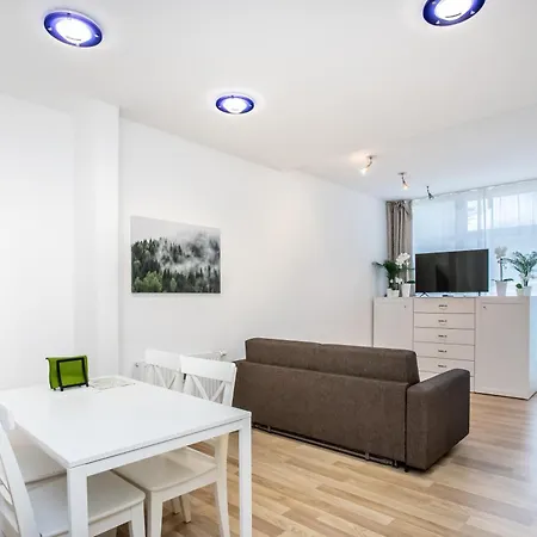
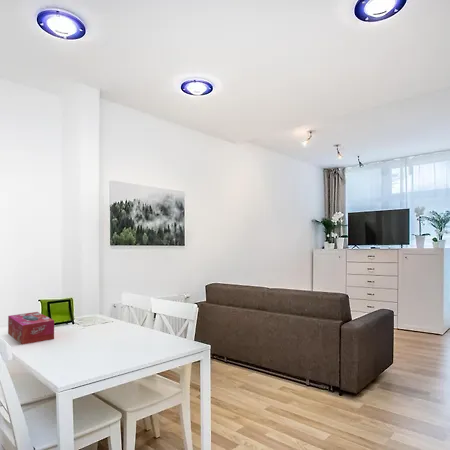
+ tissue box [7,311,55,346]
